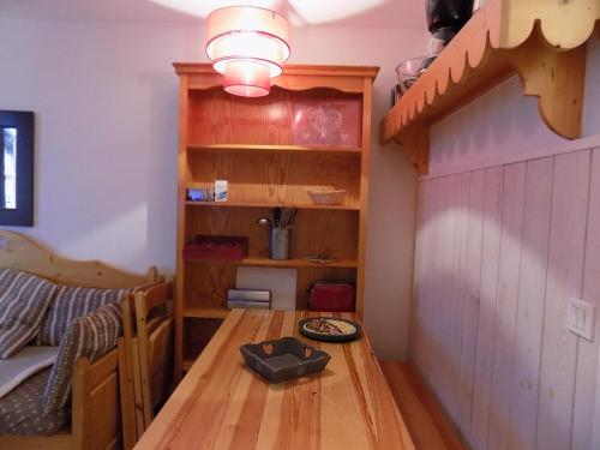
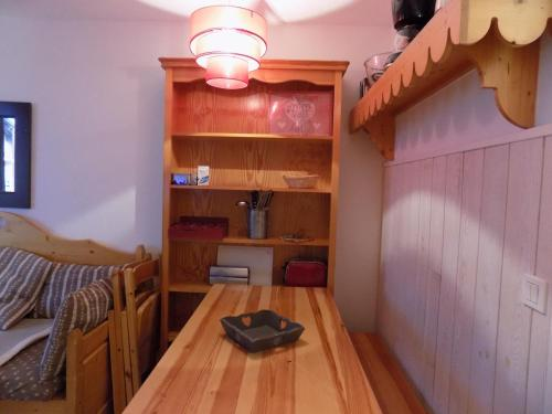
- plate [296,316,362,342]
